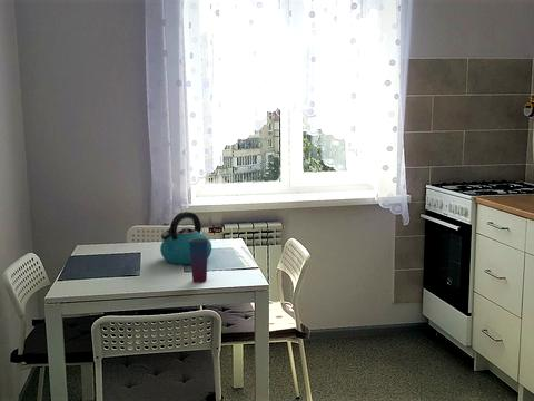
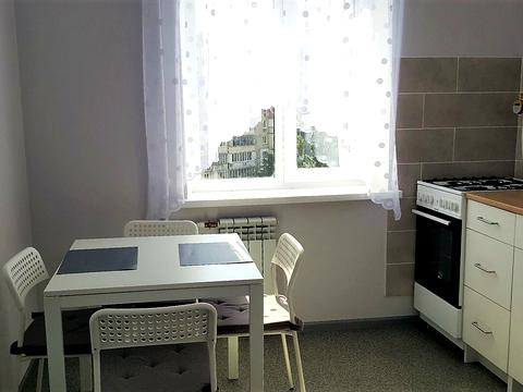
- kettle [159,211,212,265]
- cup [189,238,208,283]
